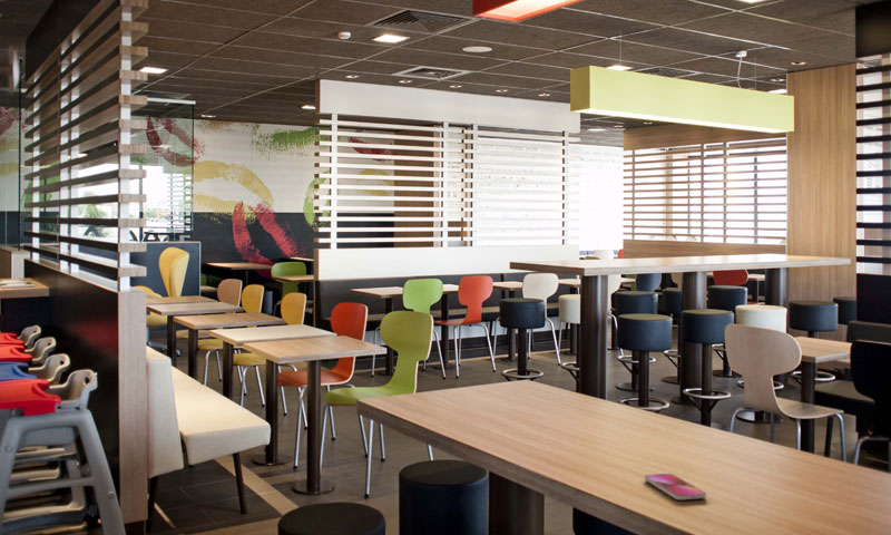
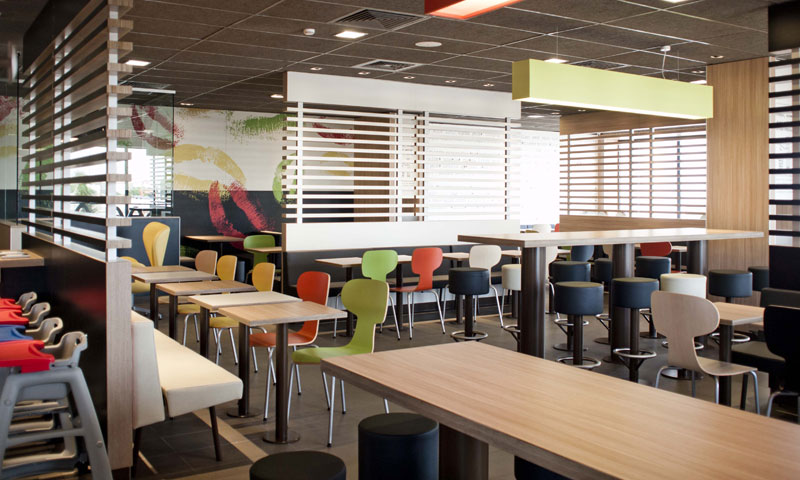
- smartphone [644,473,707,500]
